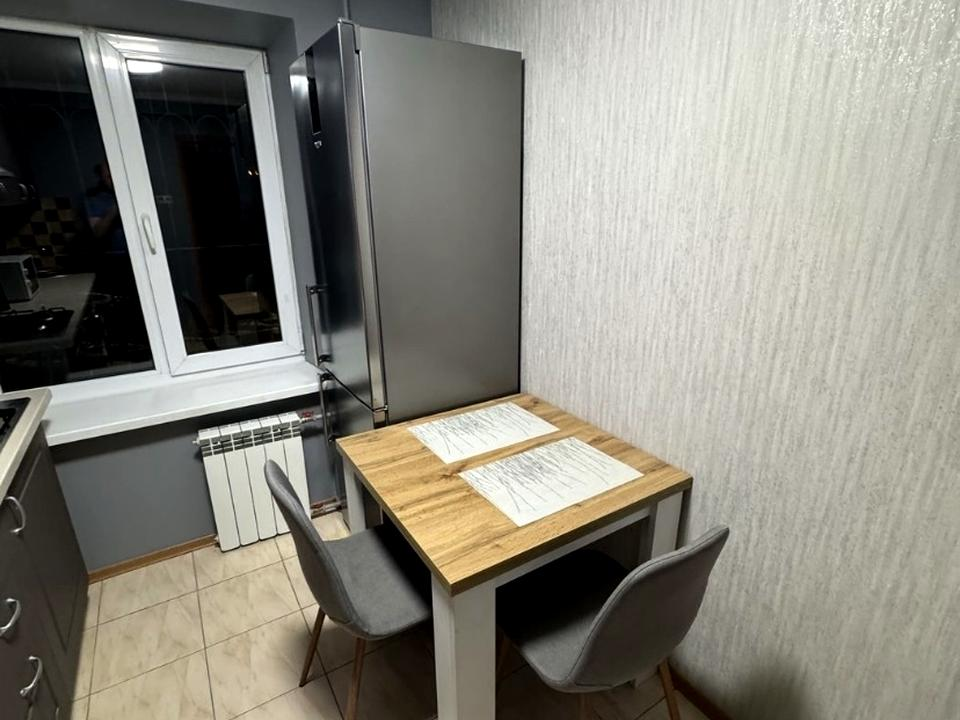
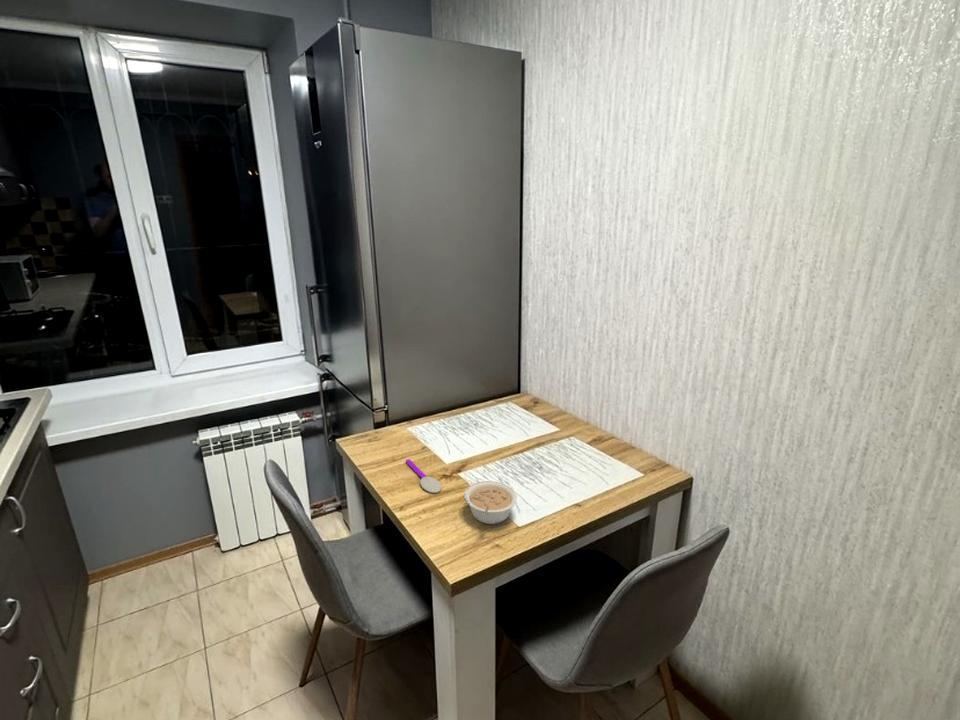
+ legume [463,480,518,525]
+ spoon [405,458,443,494]
